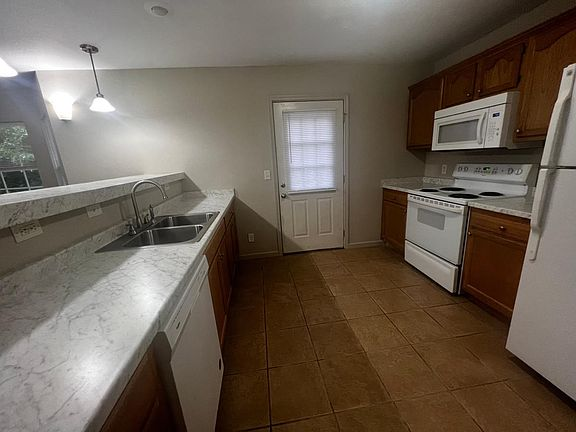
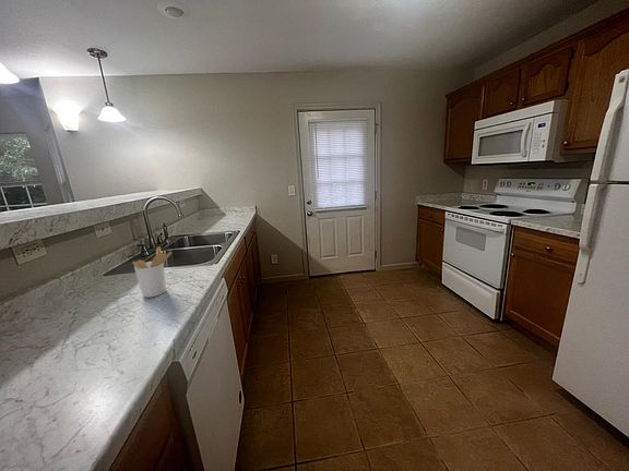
+ utensil holder [131,245,174,299]
